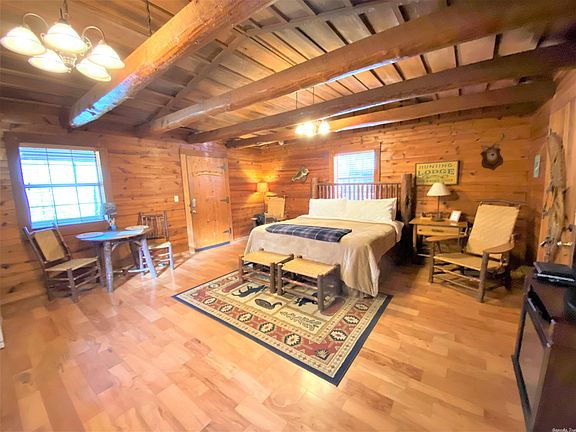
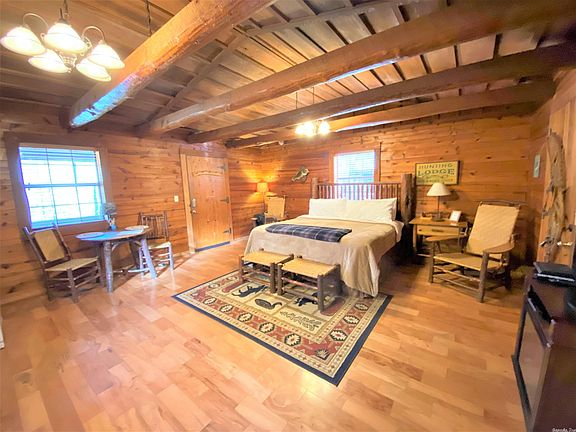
- mounted trophy [479,133,507,171]
